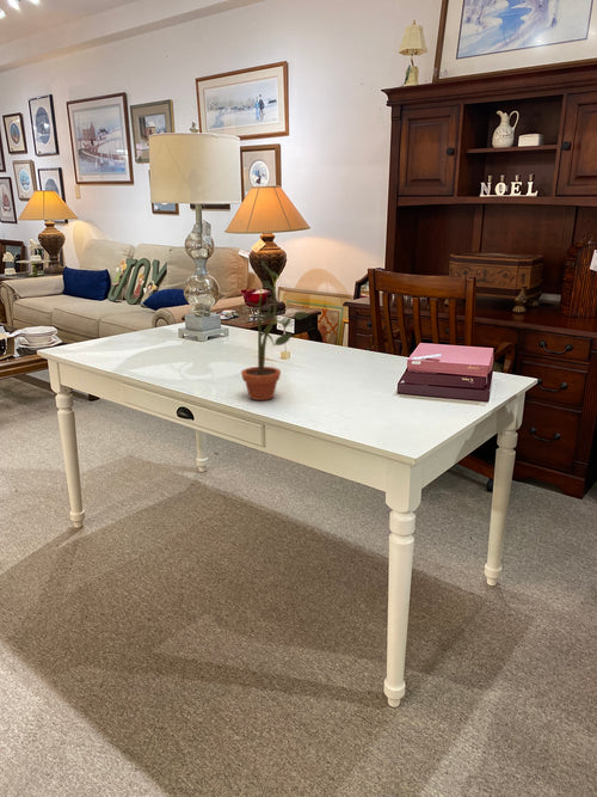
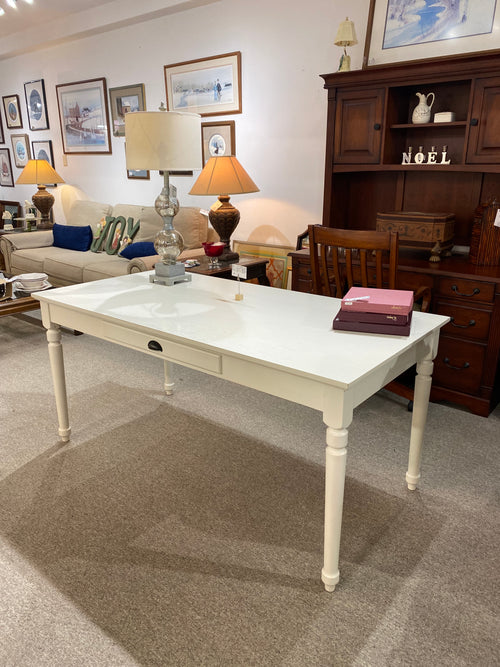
- potted plant [230,259,310,401]
